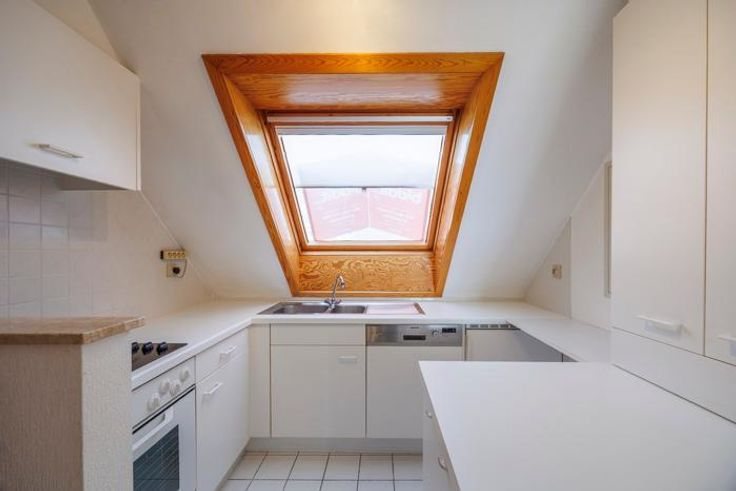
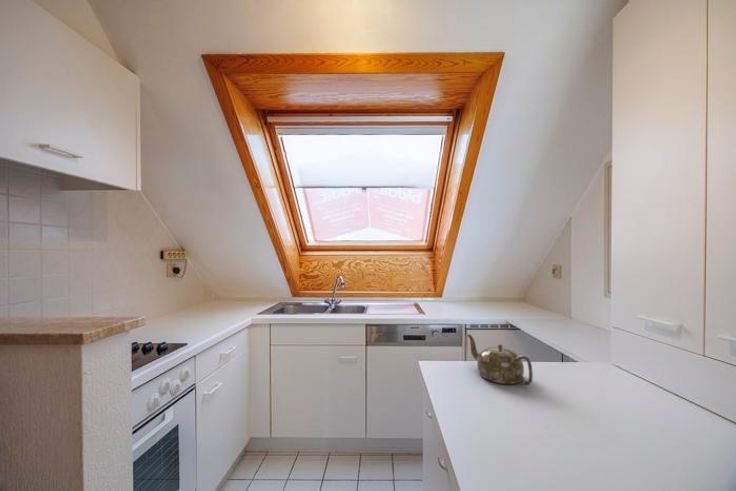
+ teapot [466,333,534,386]
